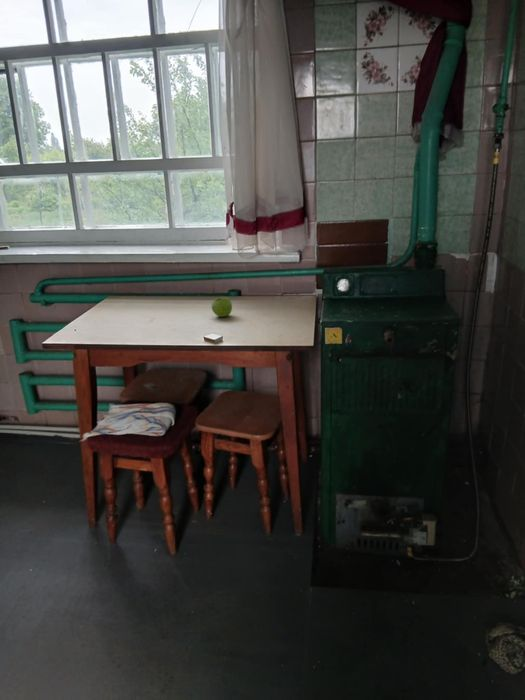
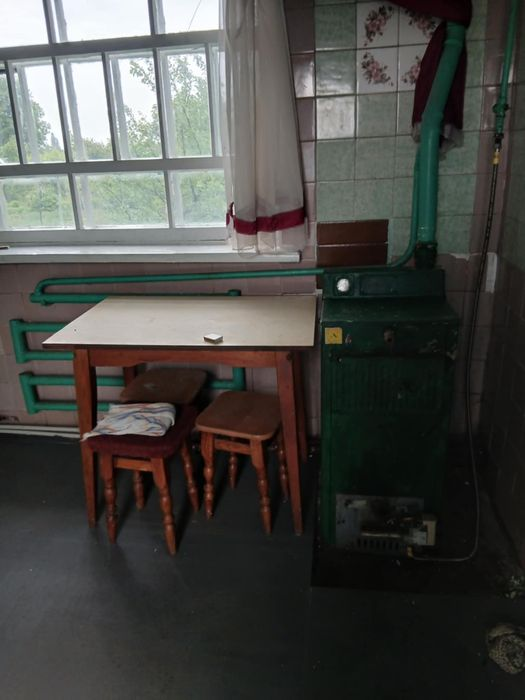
- fruit [211,296,233,318]
